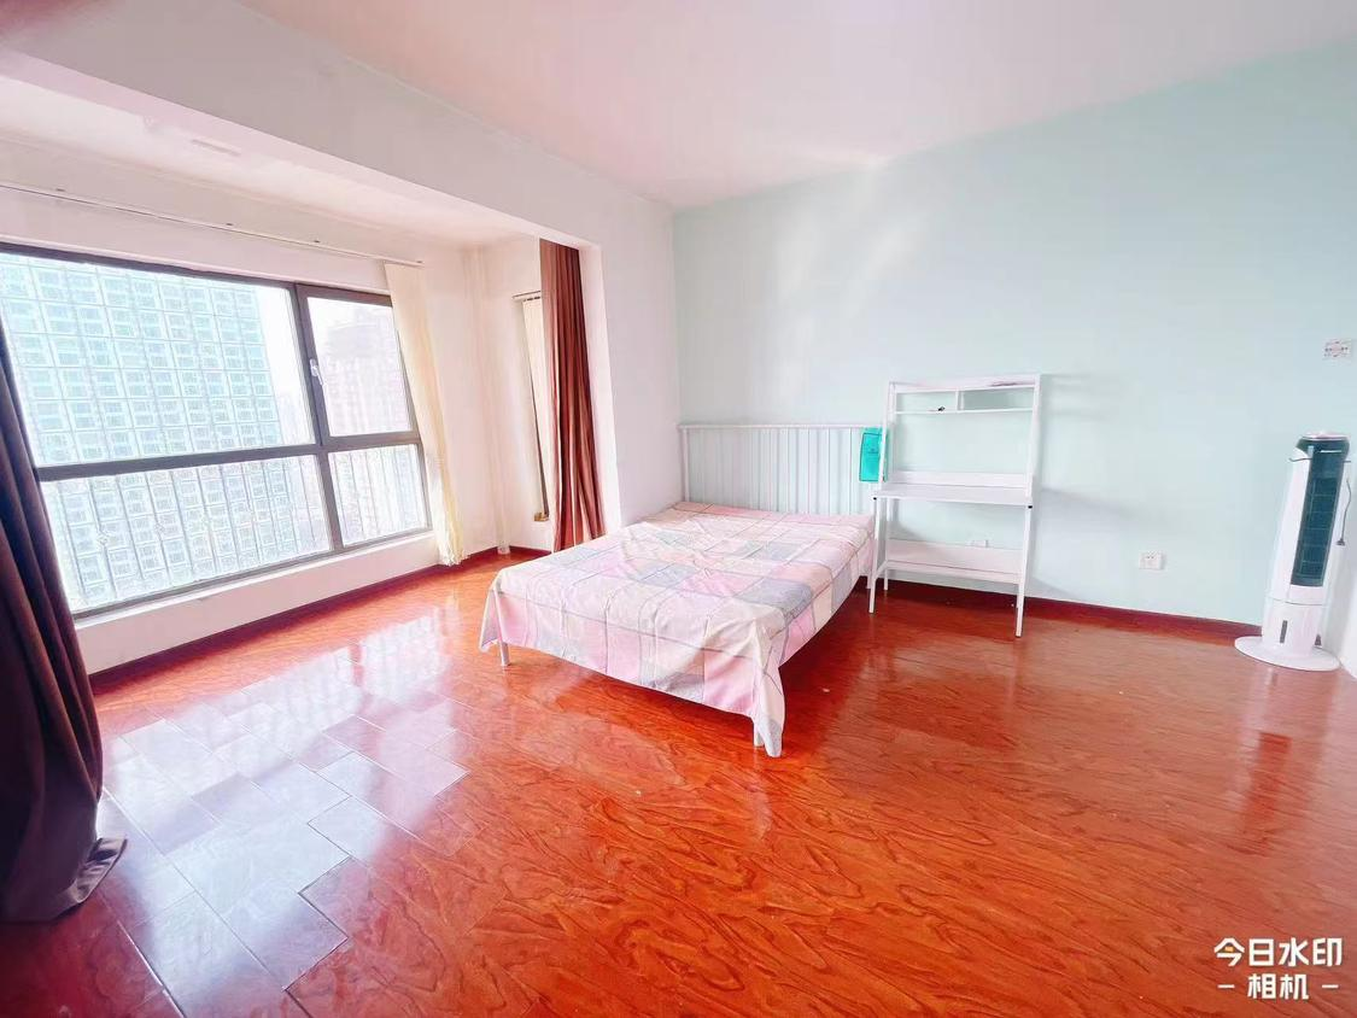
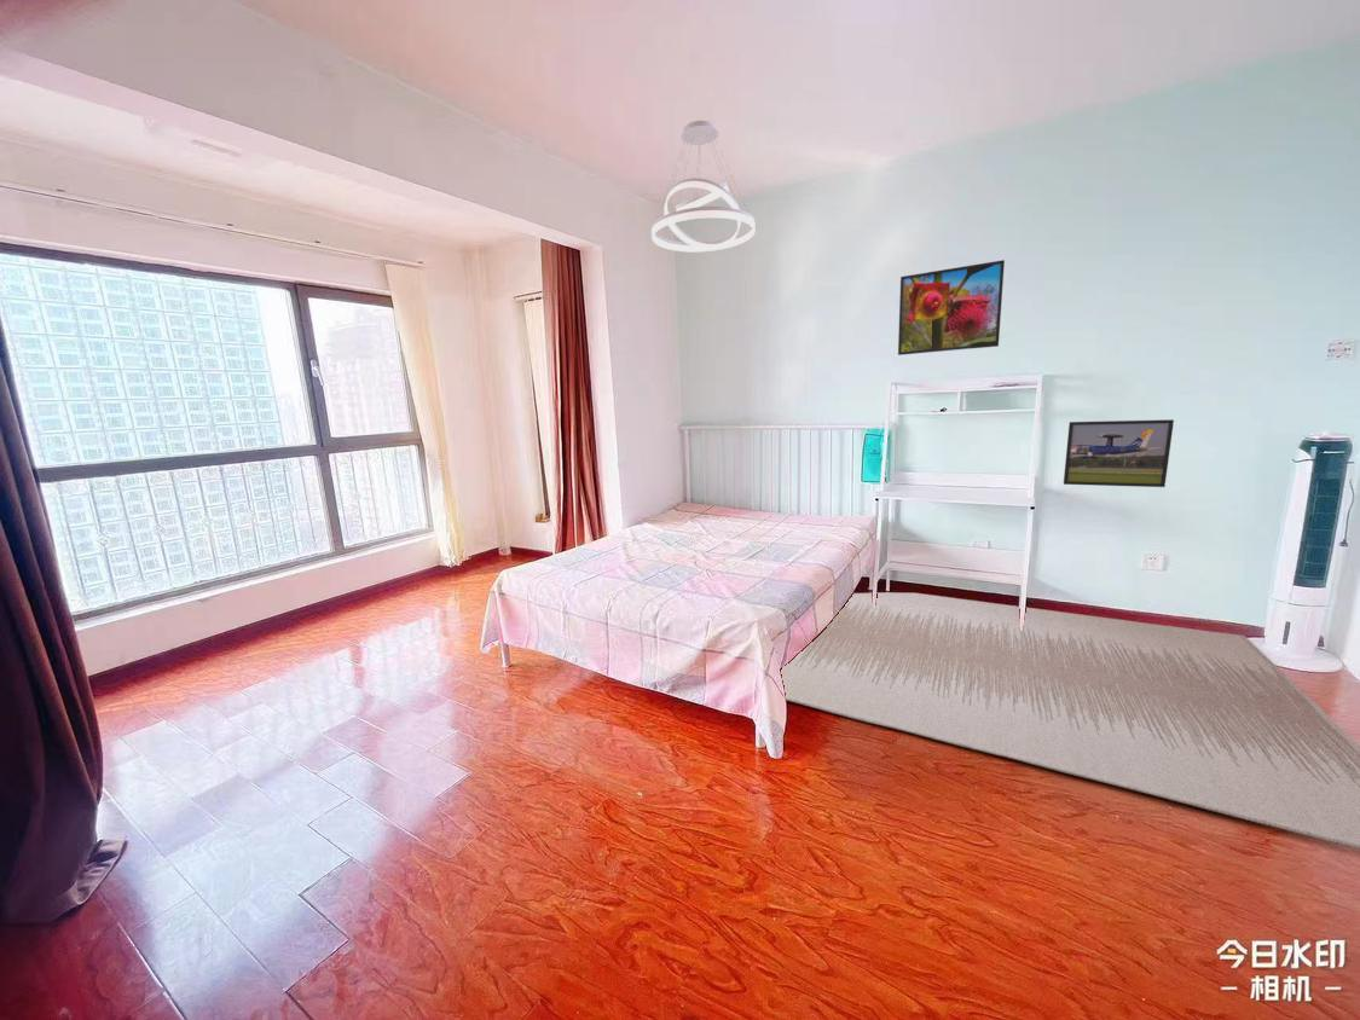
+ pendant light [650,120,757,253]
+ rug [781,591,1360,851]
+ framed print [897,259,1006,357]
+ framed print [1063,418,1175,488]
